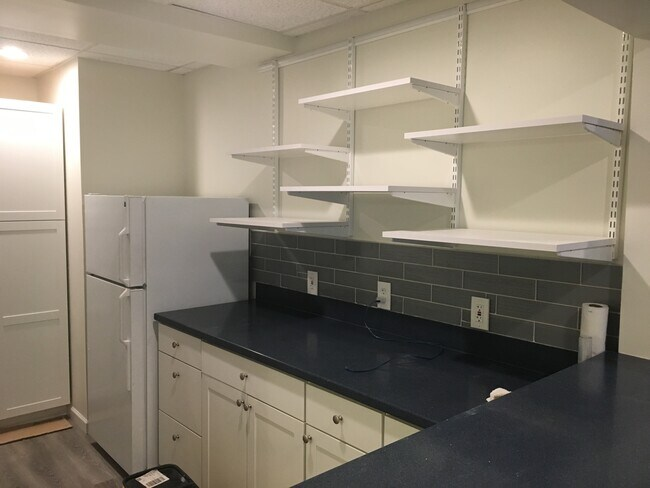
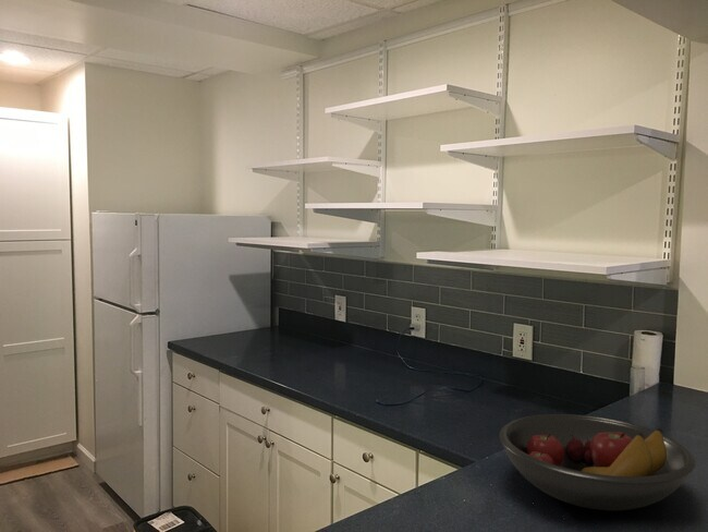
+ fruit bowl [499,413,697,511]
